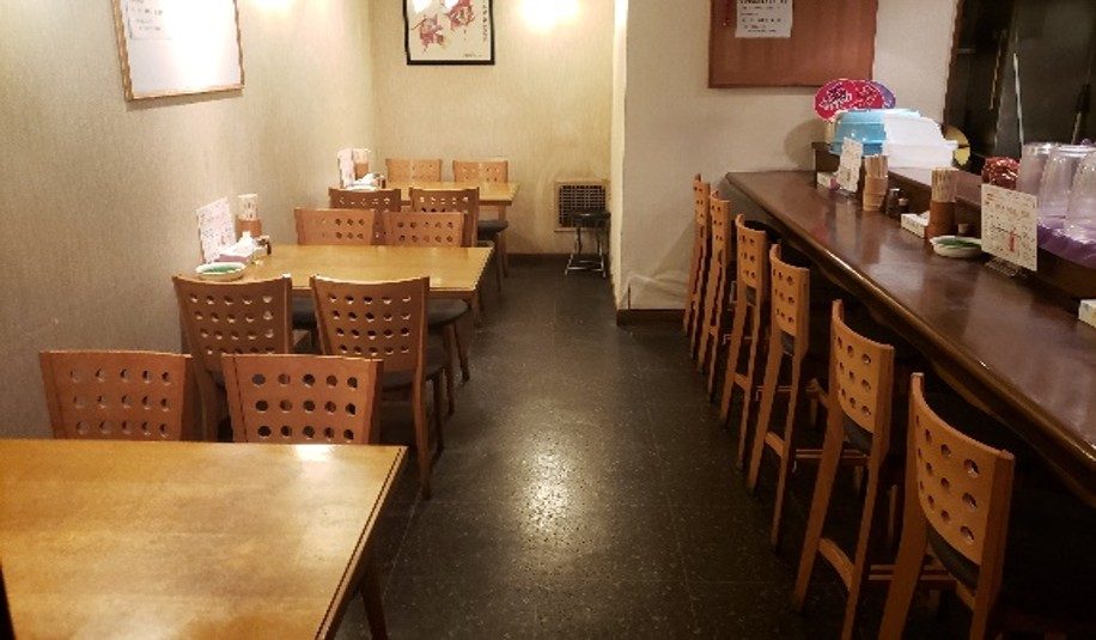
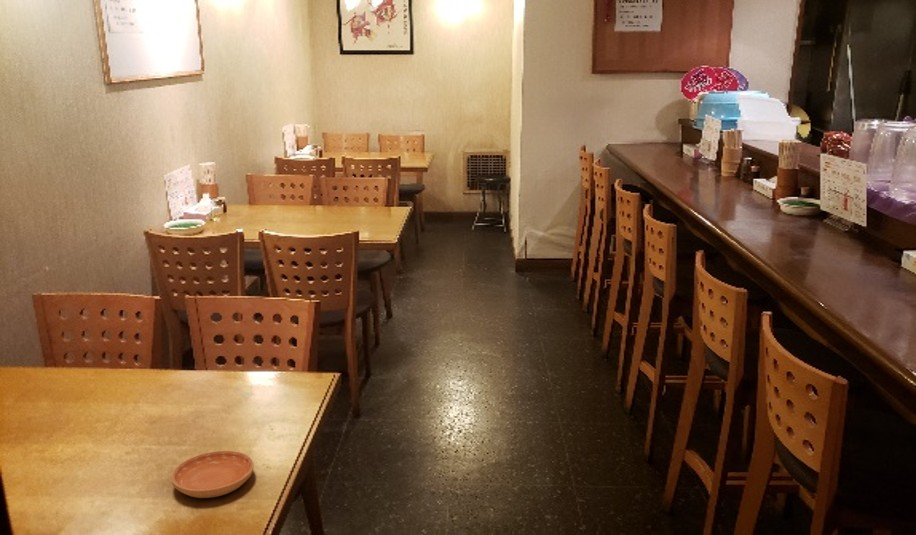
+ saucer [170,450,255,499]
